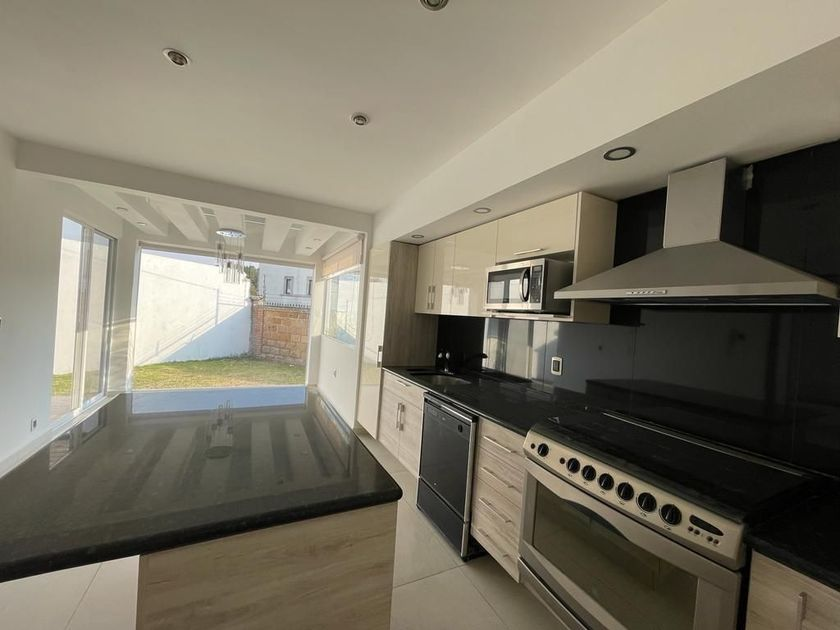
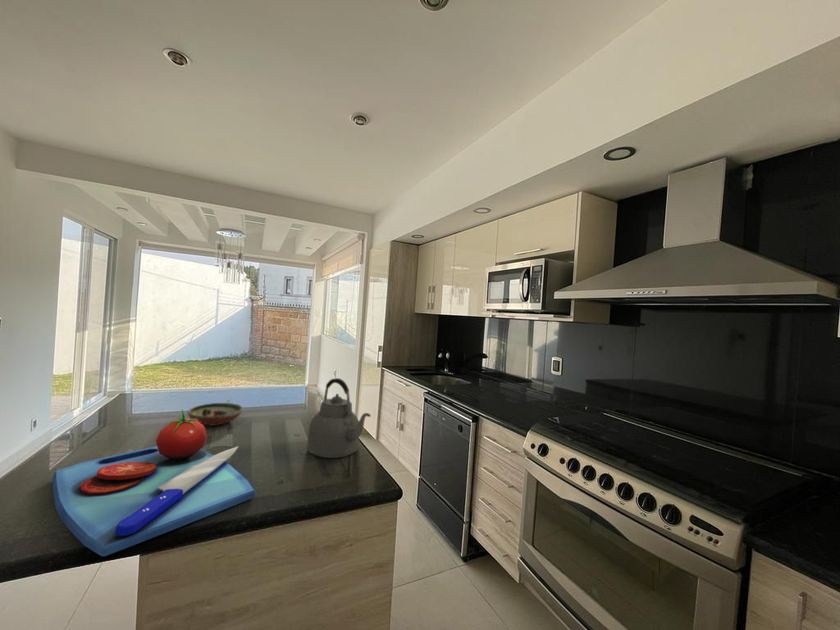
+ decorative bowl [186,402,244,427]
+ kettle [306,377,372,459]
+ chopping board [52,409,256,558]
